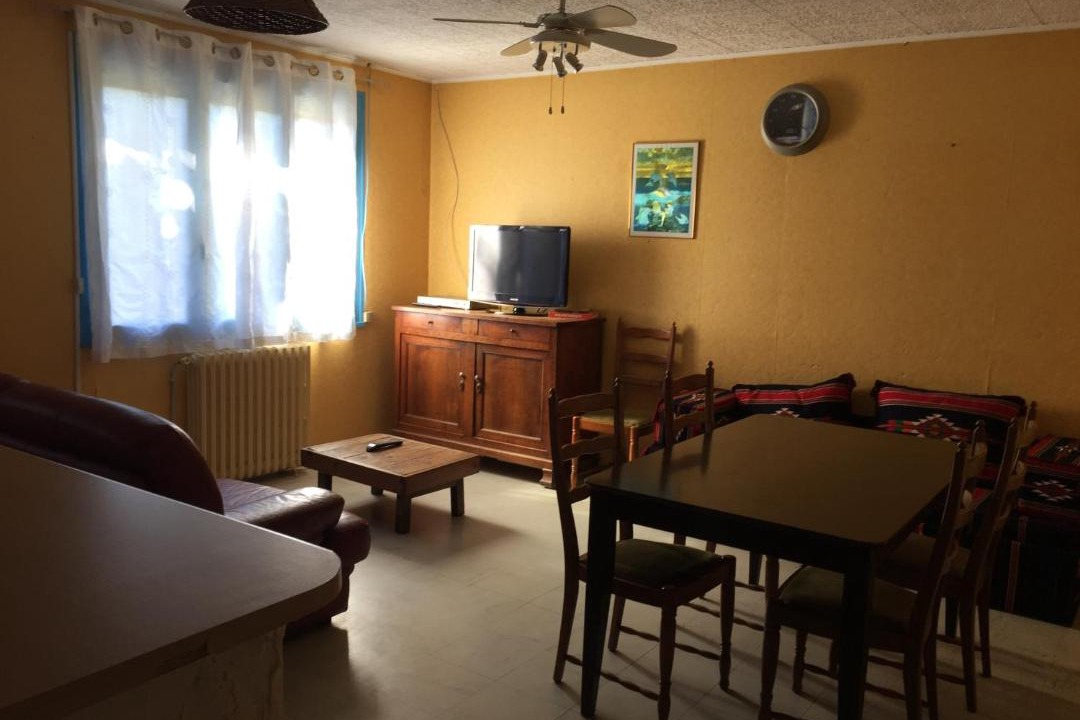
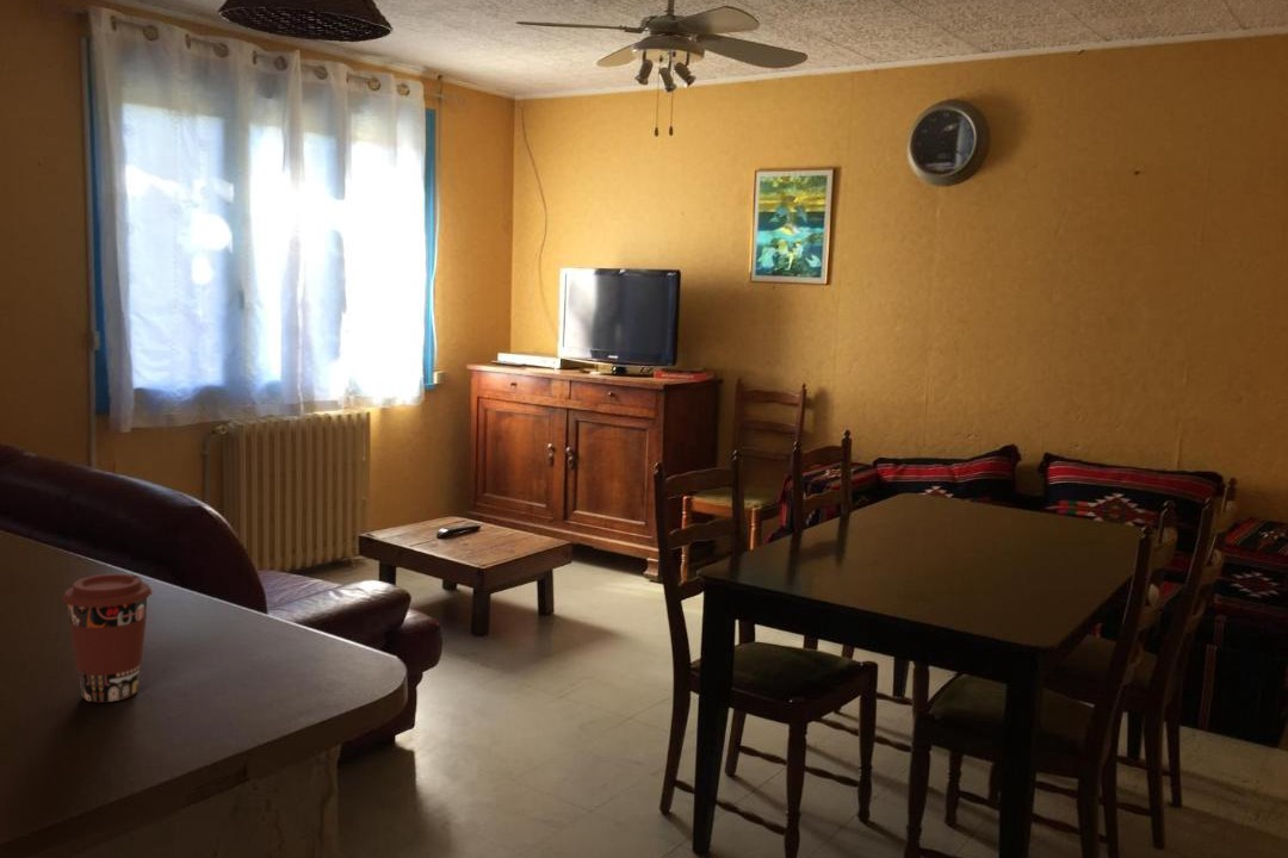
+ coffee cup [61,572,154,703]
